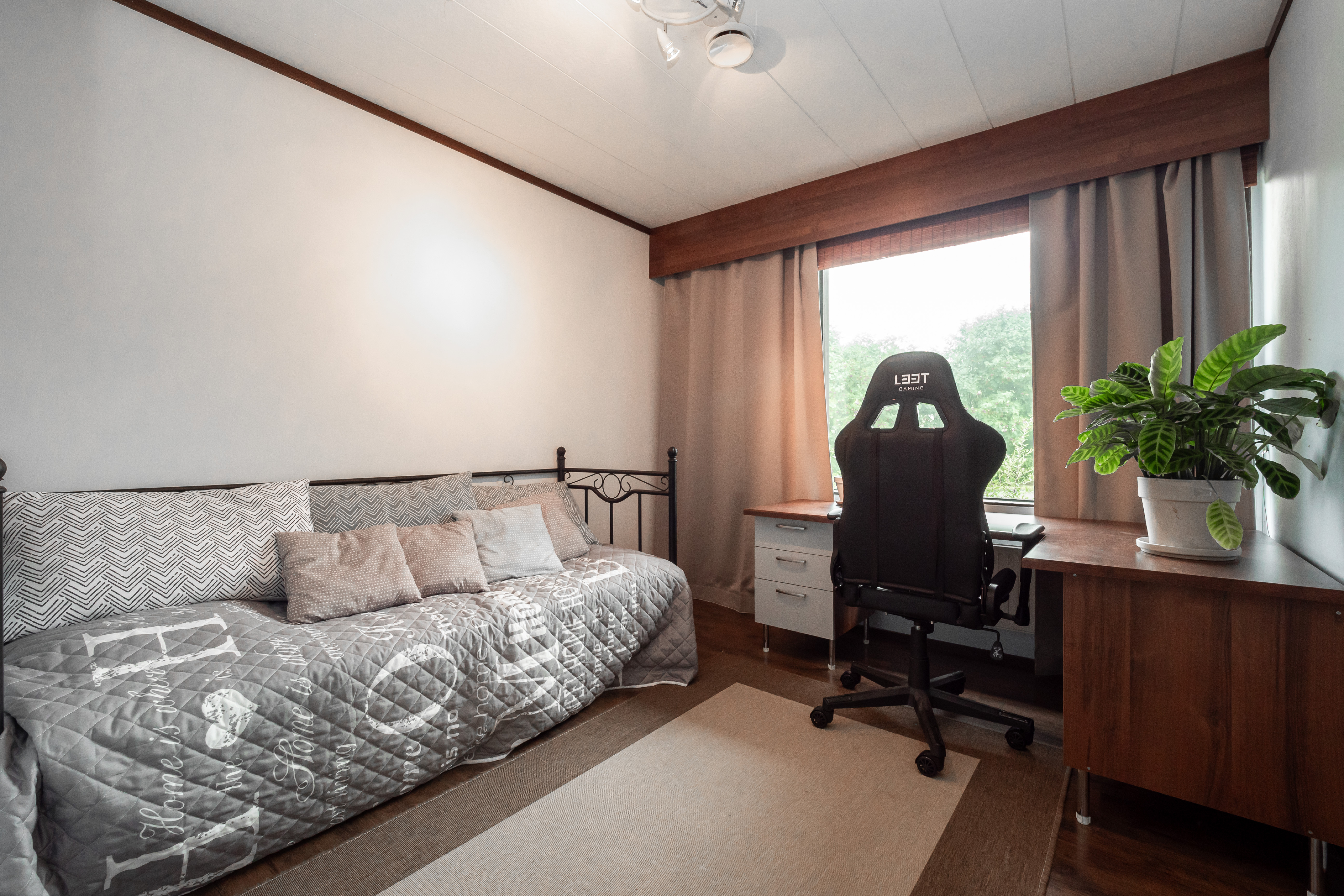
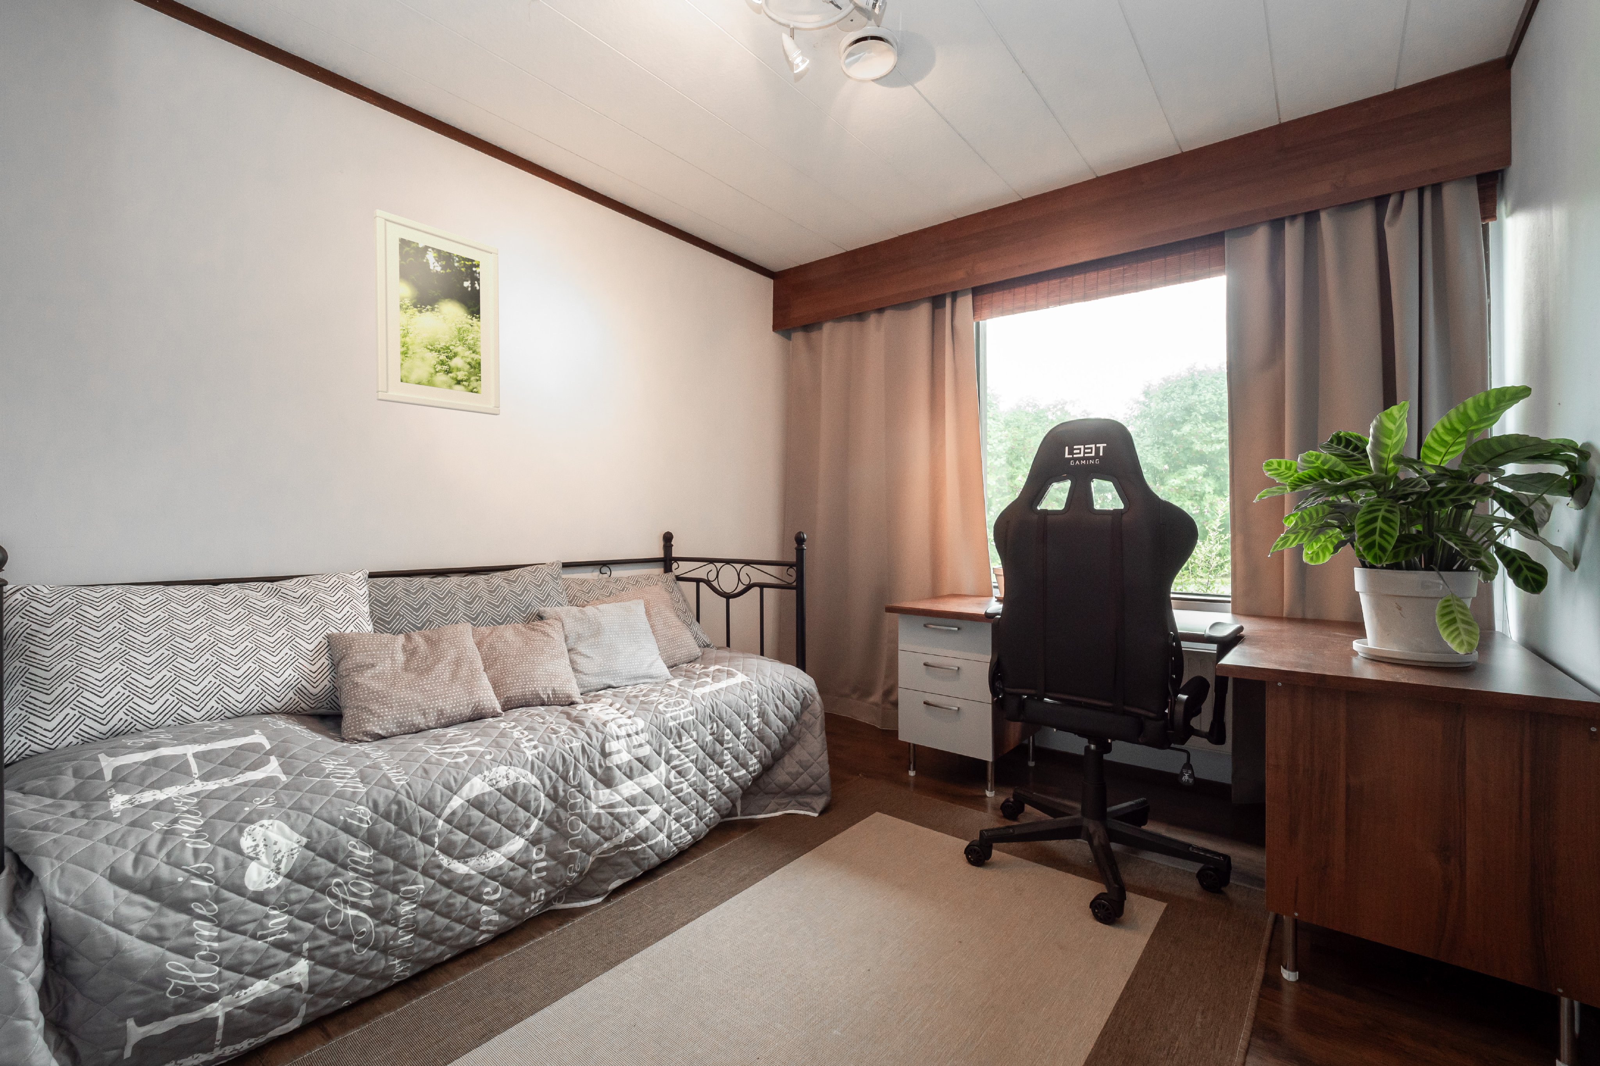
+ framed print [374,209,500,415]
